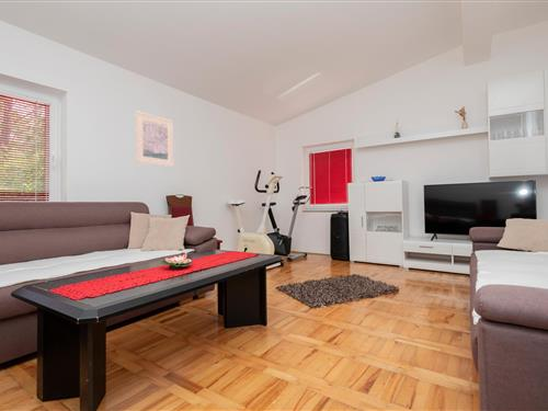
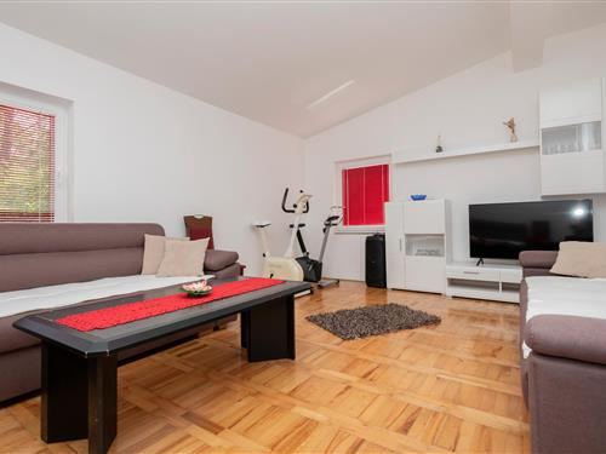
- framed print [135,110,174,168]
